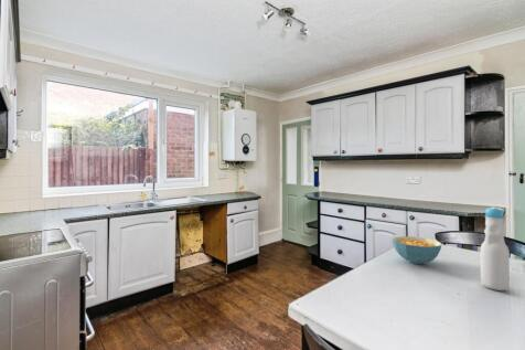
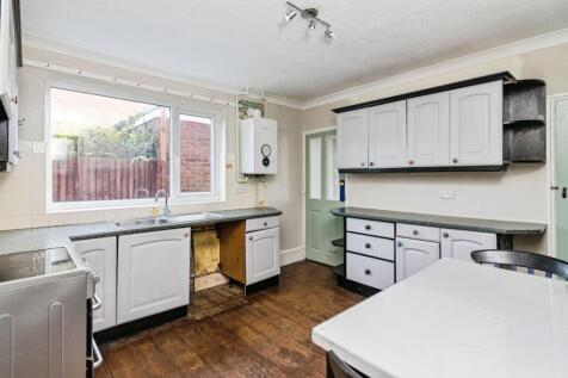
- bottle [480,205,511,291]
- cereal bowl [392,235,442,265]
